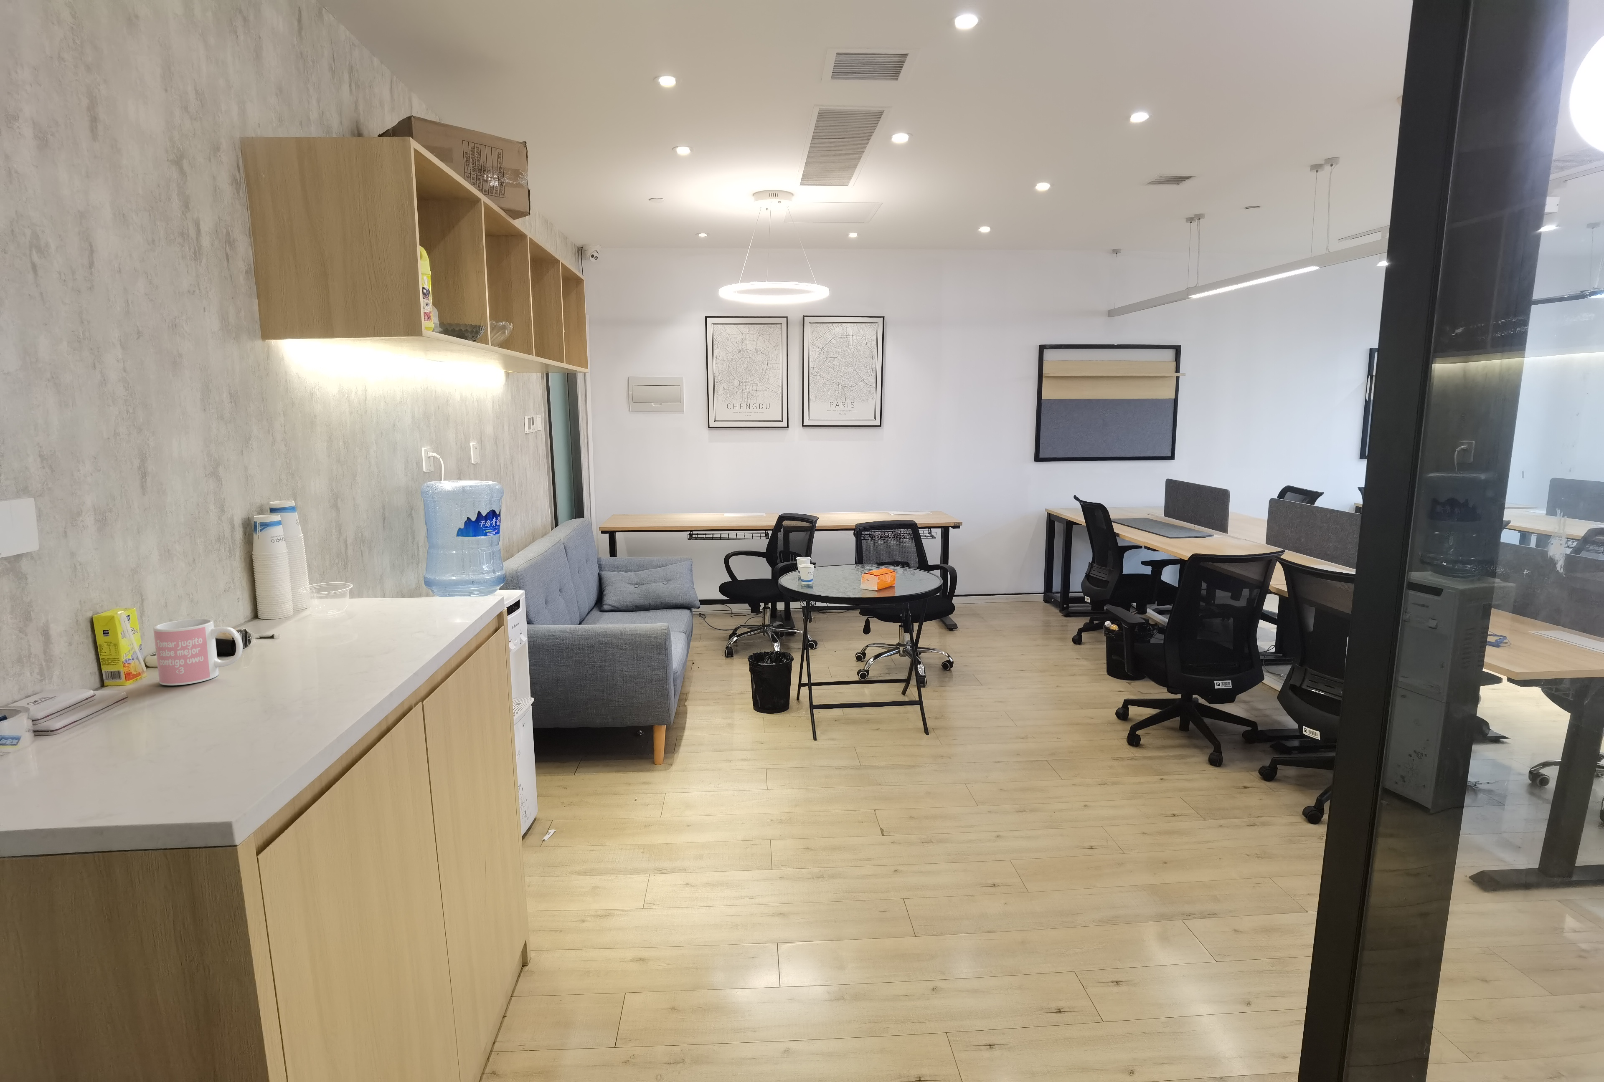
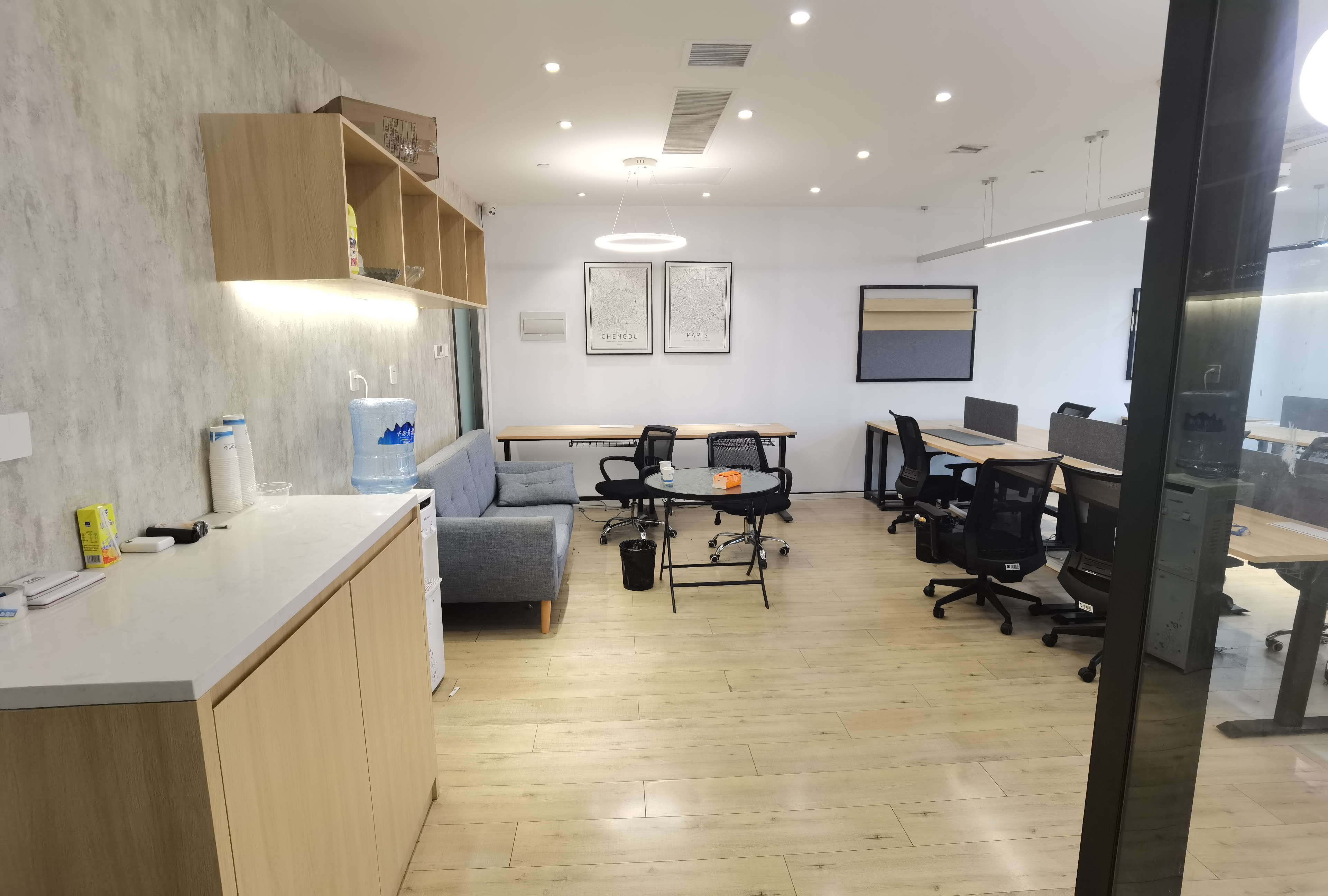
- mug [153,618,243,686]
